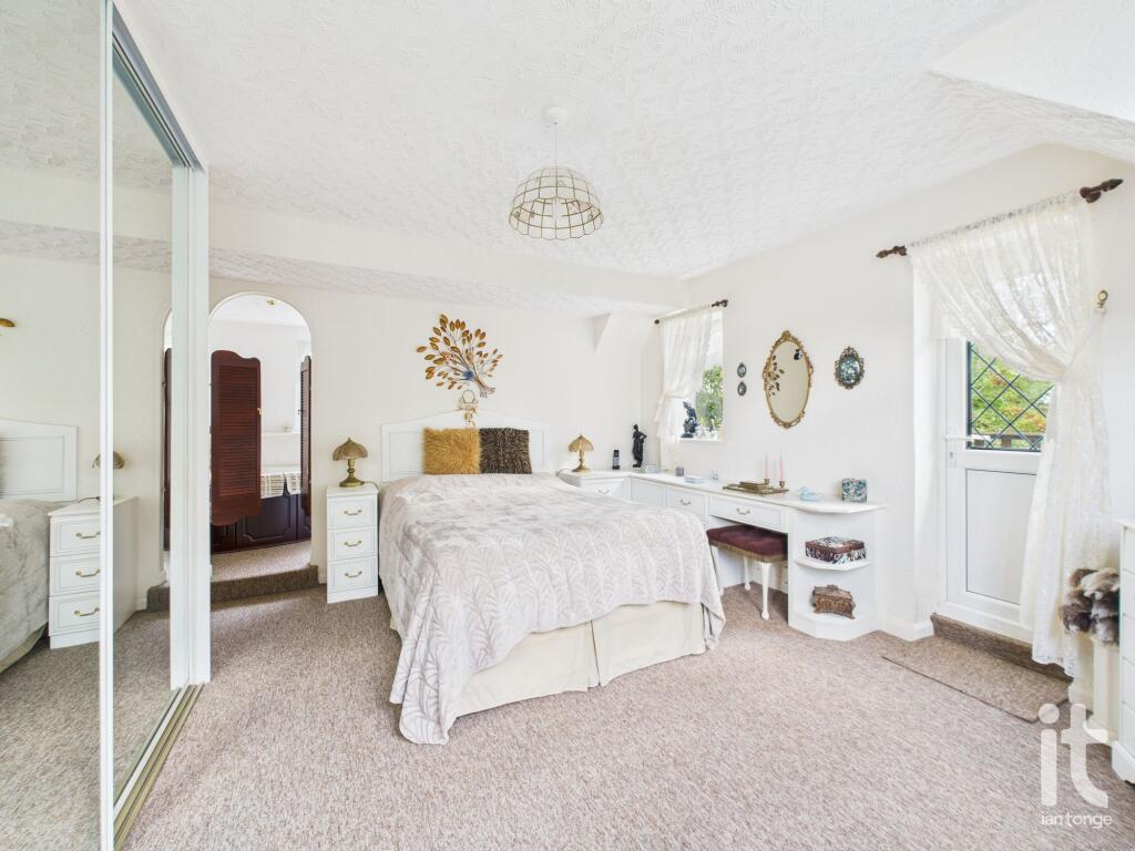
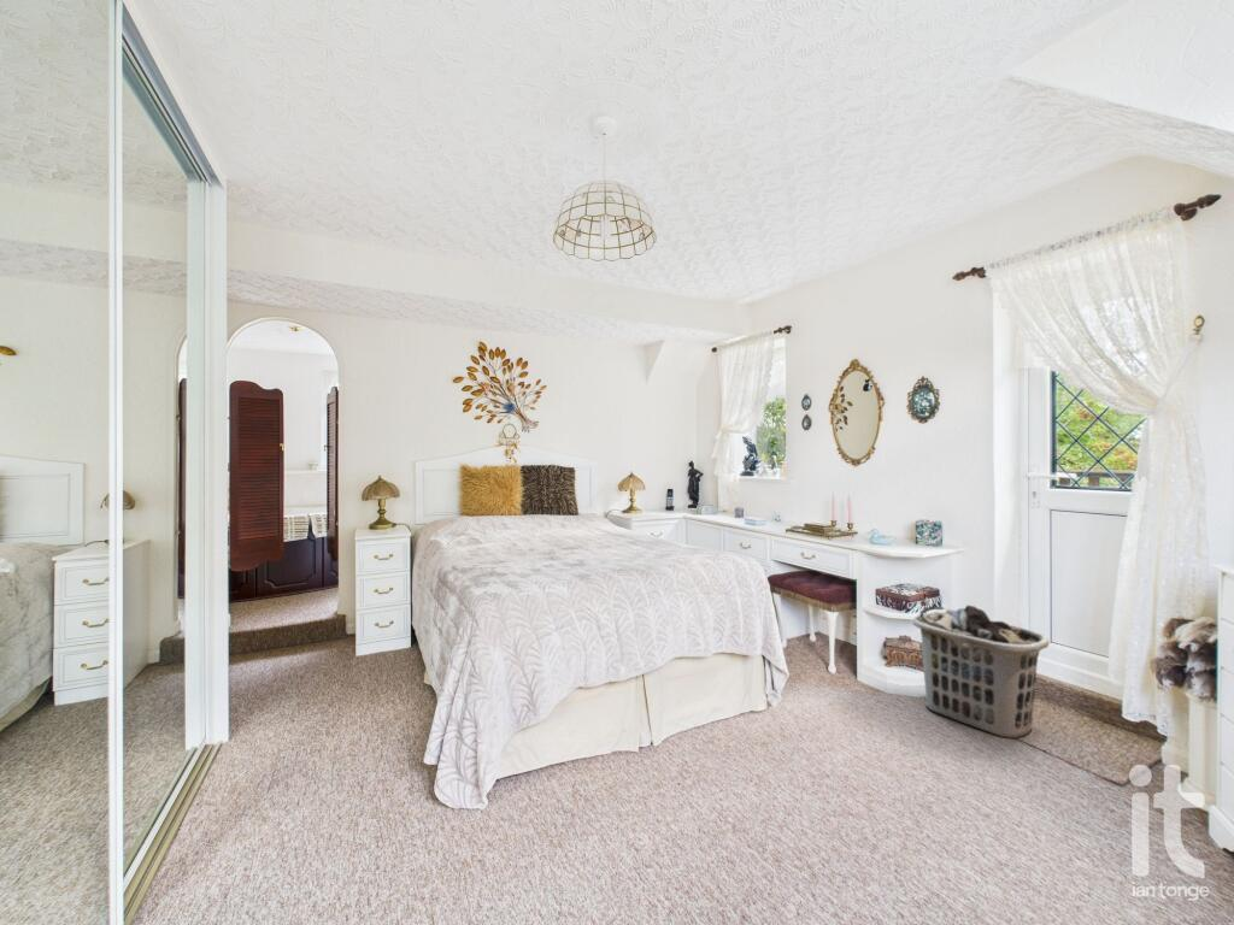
+ clothes hamper [912,605,1051,740]
